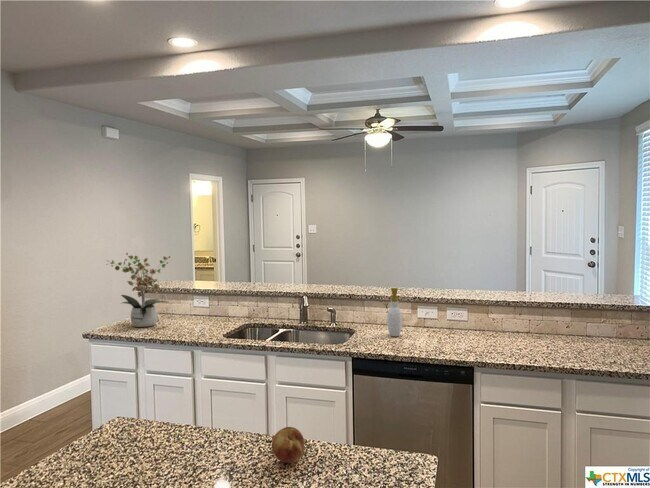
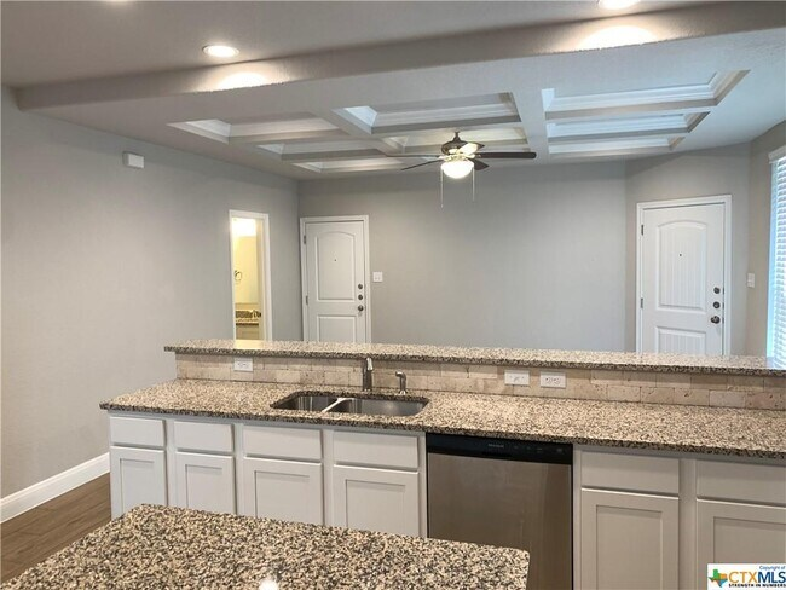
- fruit [271,426,305,464]
- soap bottle [386,287,404,338]
- potted plant [105,252,171,328]
